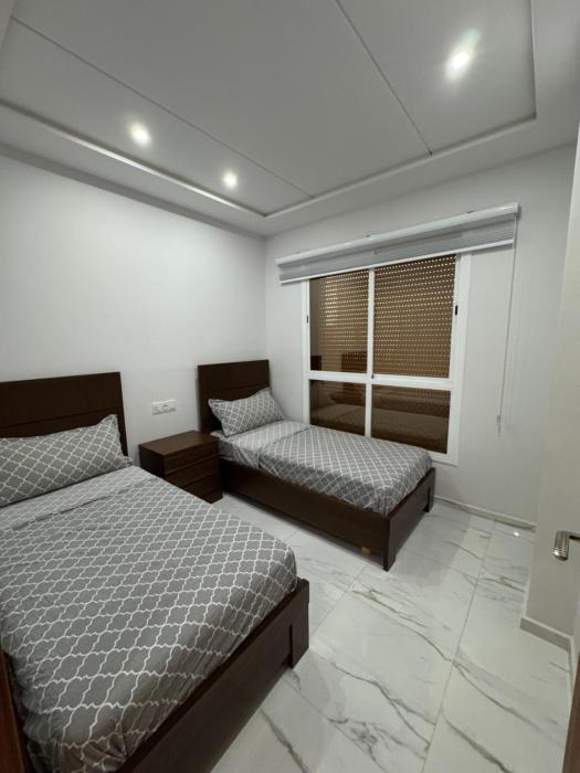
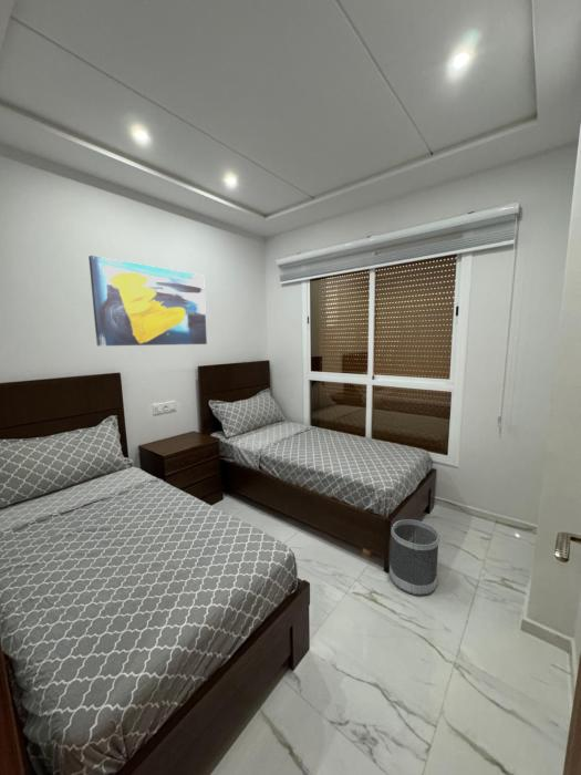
+ wall art [87,255,208,347]
+ wastebasket [388,518,440,597]
